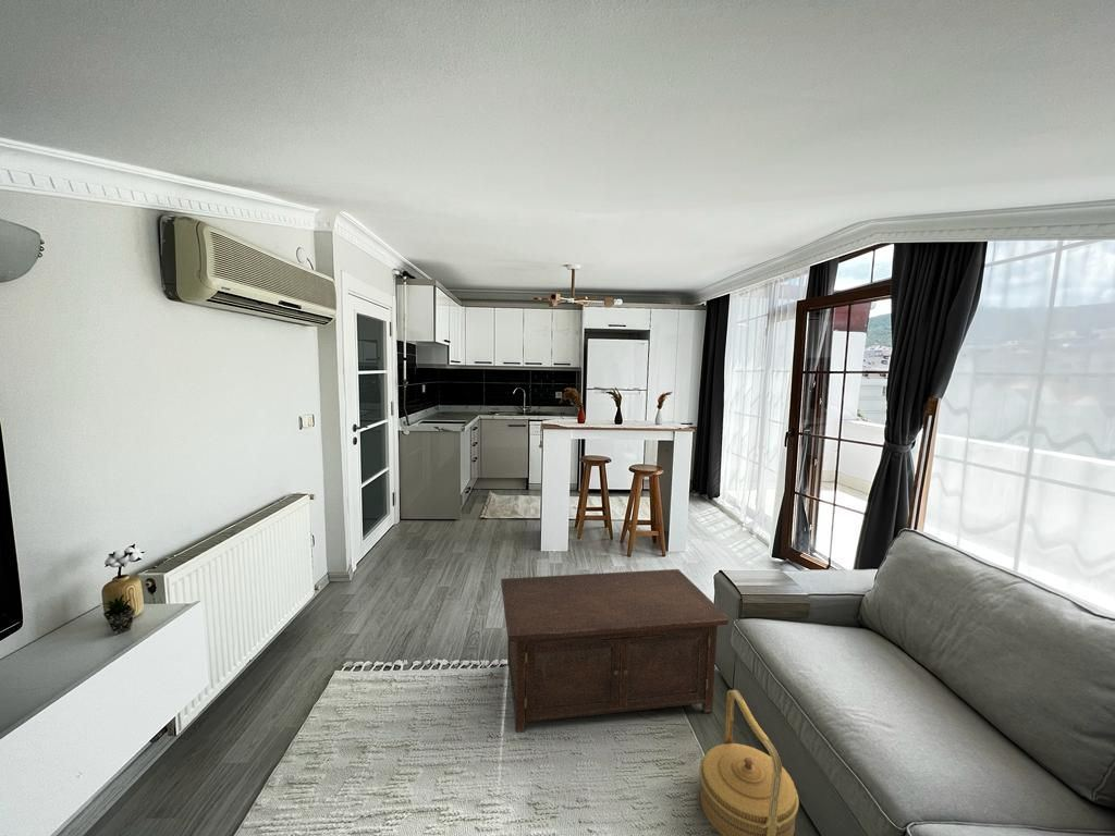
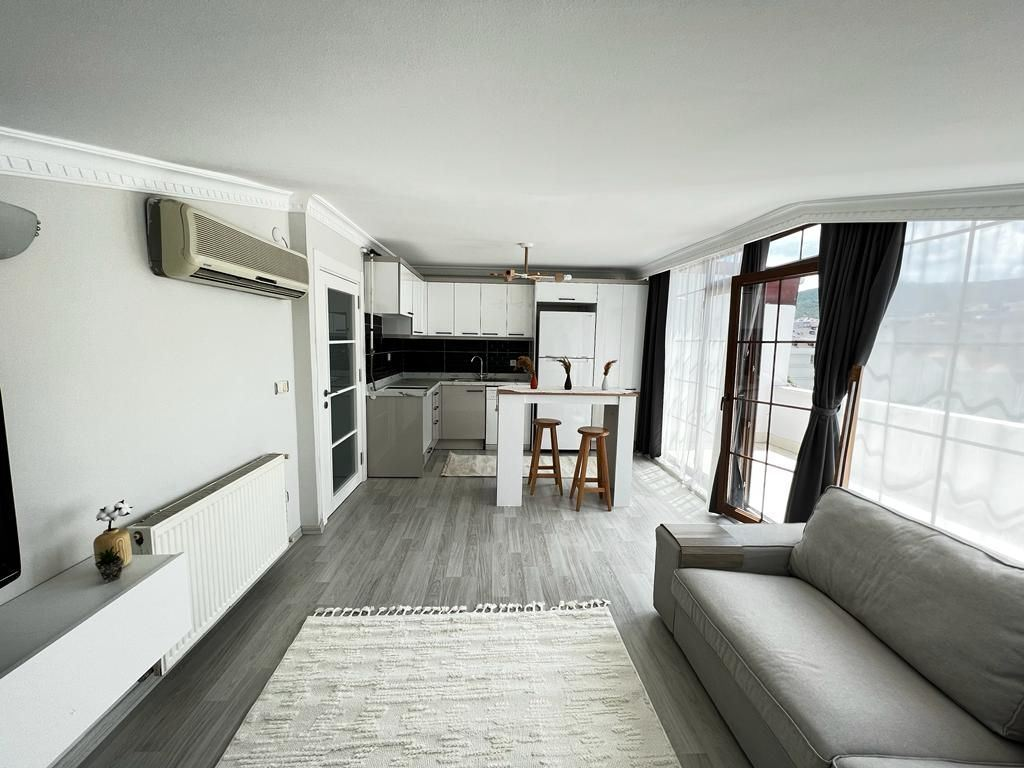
- cabinet [500,568,731,734]
- basket [698,689,800,836]
